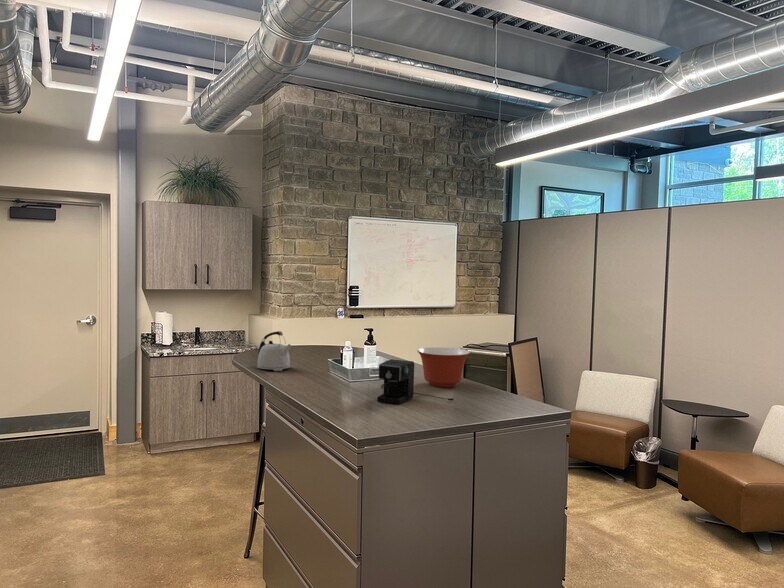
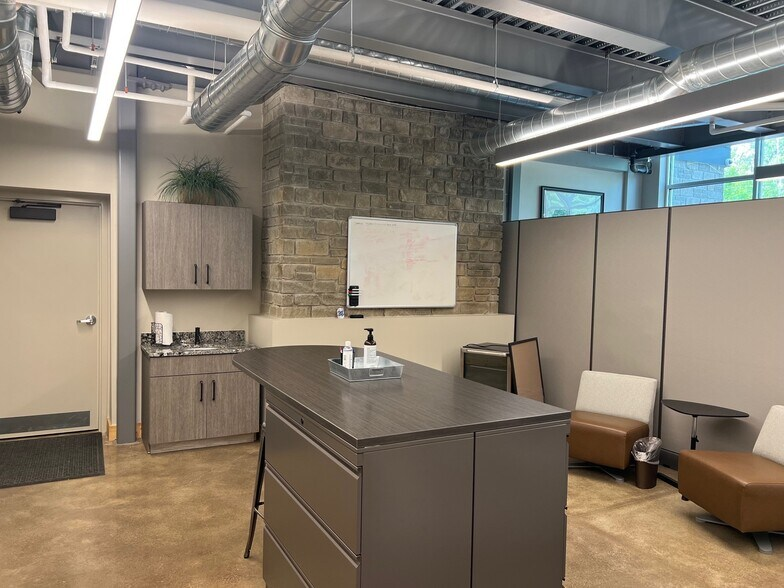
- coffee maker [376,358,455,405]
- mixing bowl [416,346,471,388]
- kettle [256,330,292,372]
